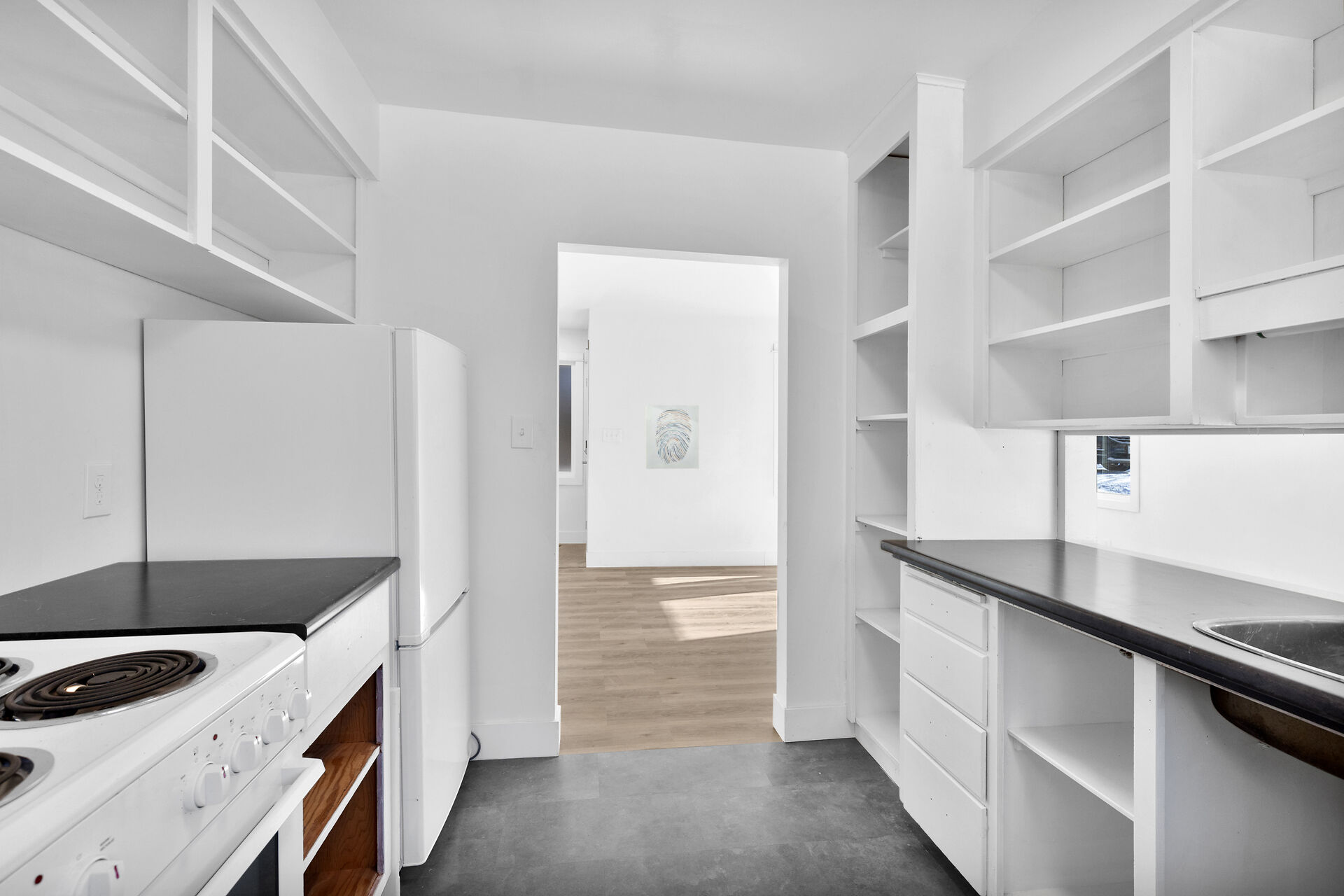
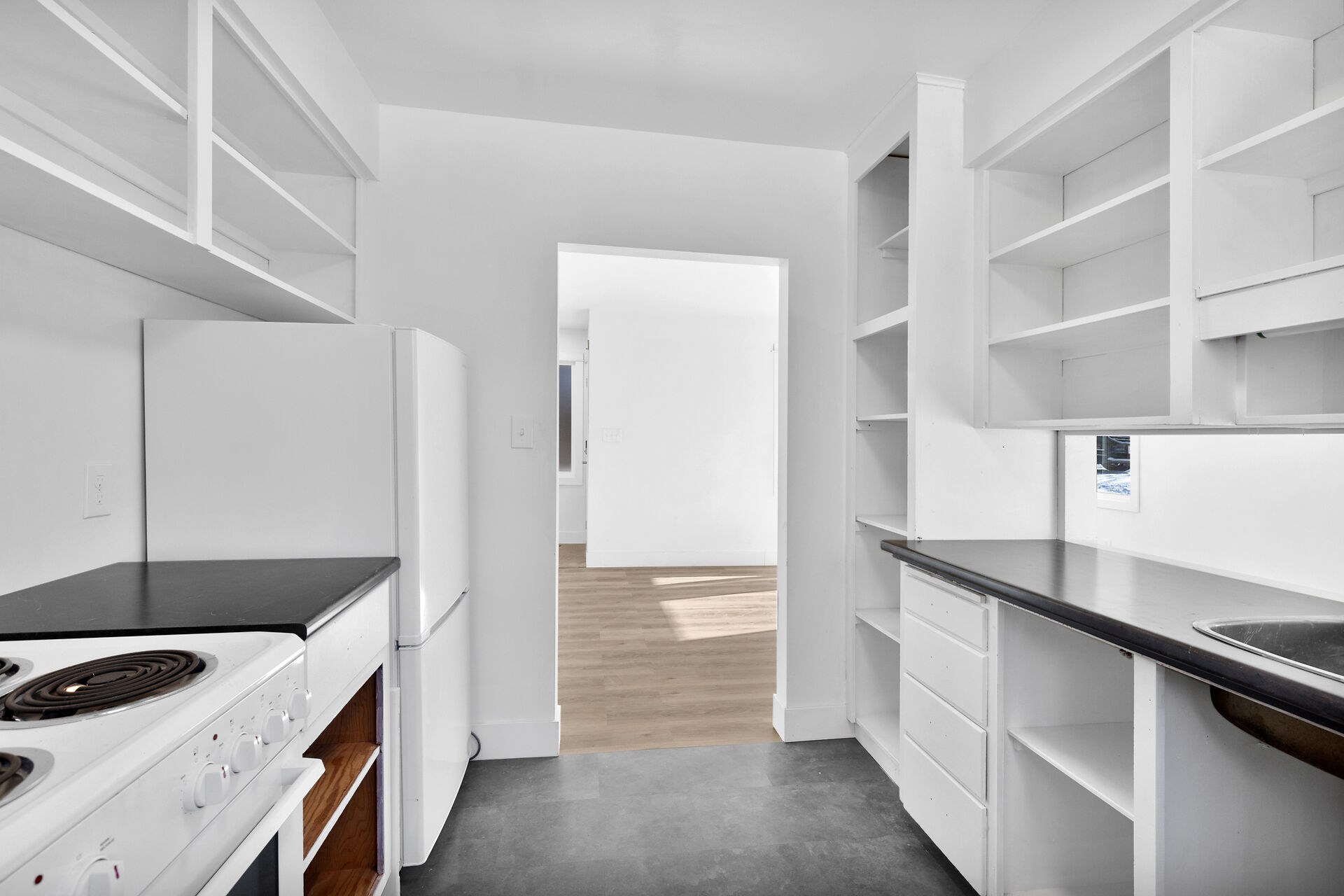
- wall art [645,404,699,470]
